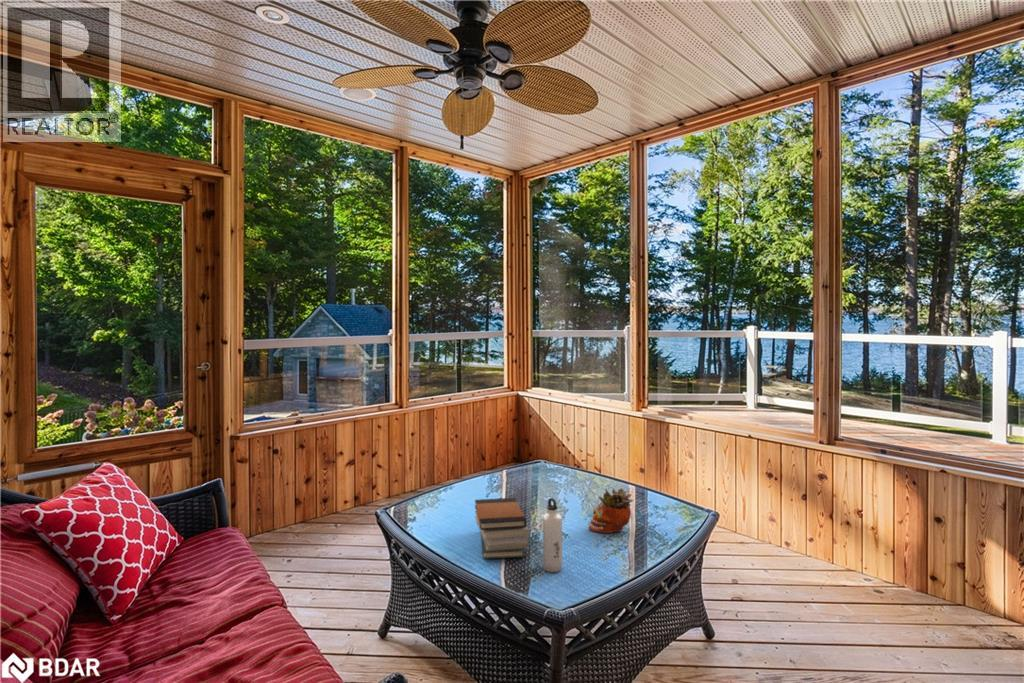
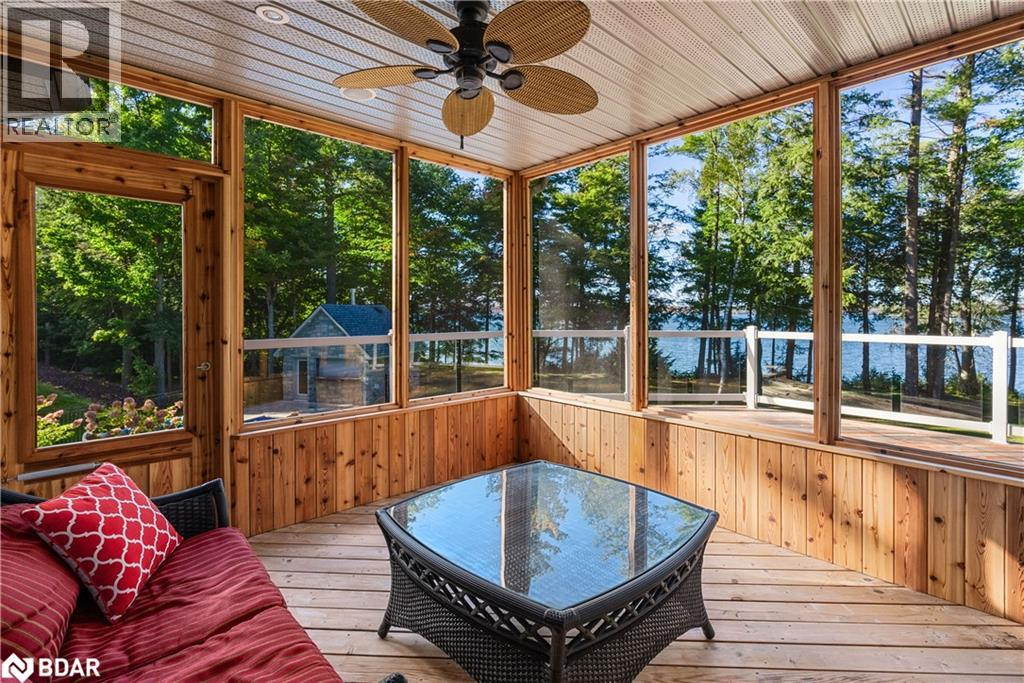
- water bottle [542,497,563,573]
- succulent planter [588,487,634,534]
- book stack [474,497,530,560]
